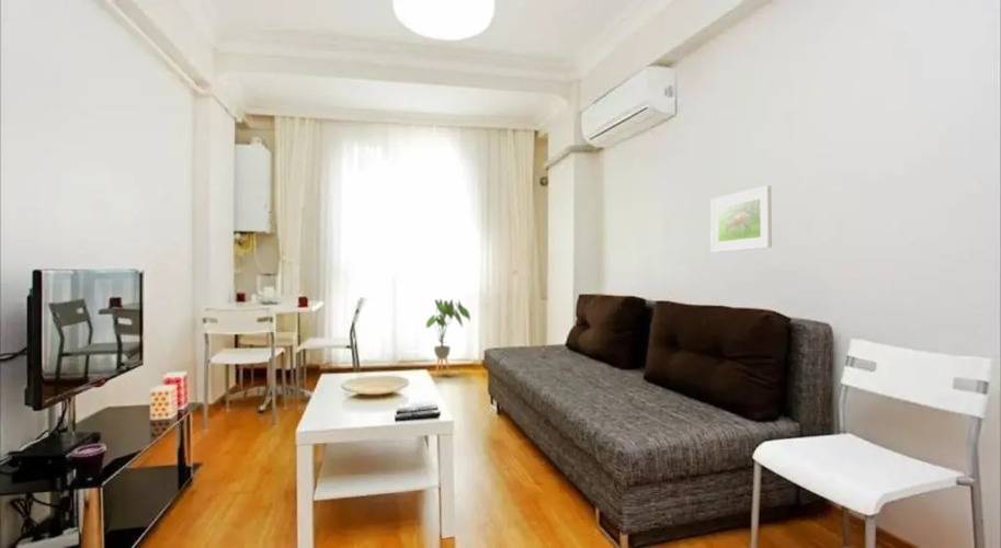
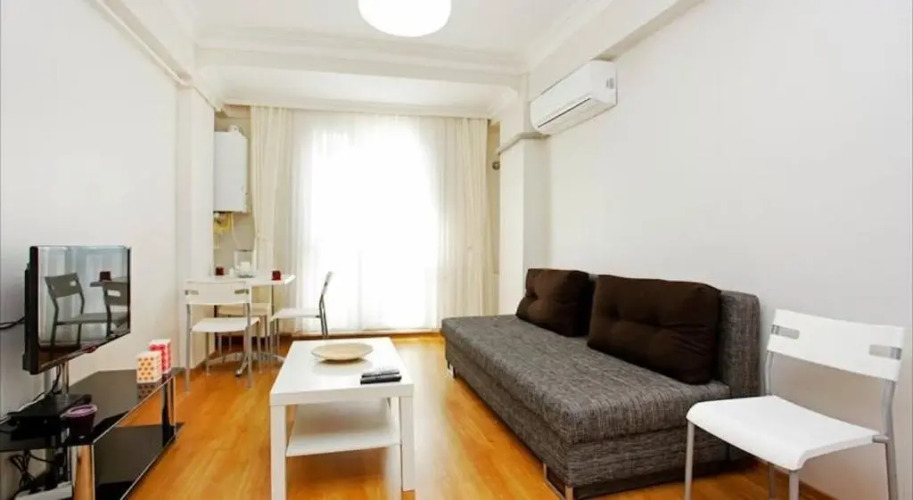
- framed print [709,184,773,253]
- house plant [425,298,471,378]
